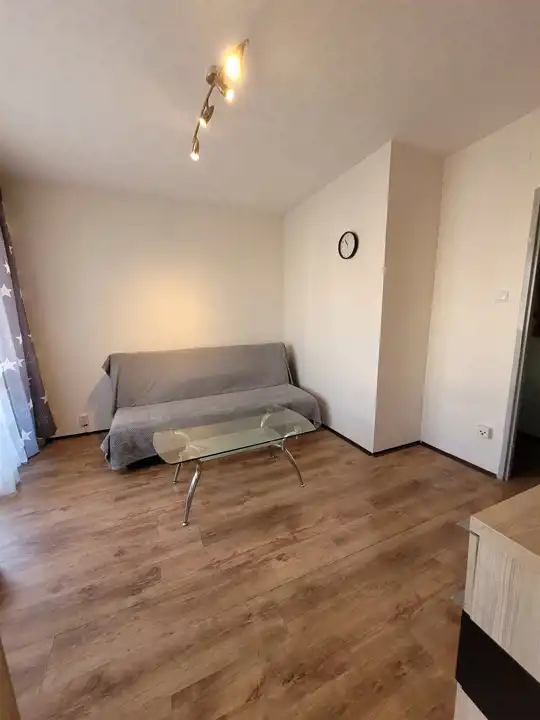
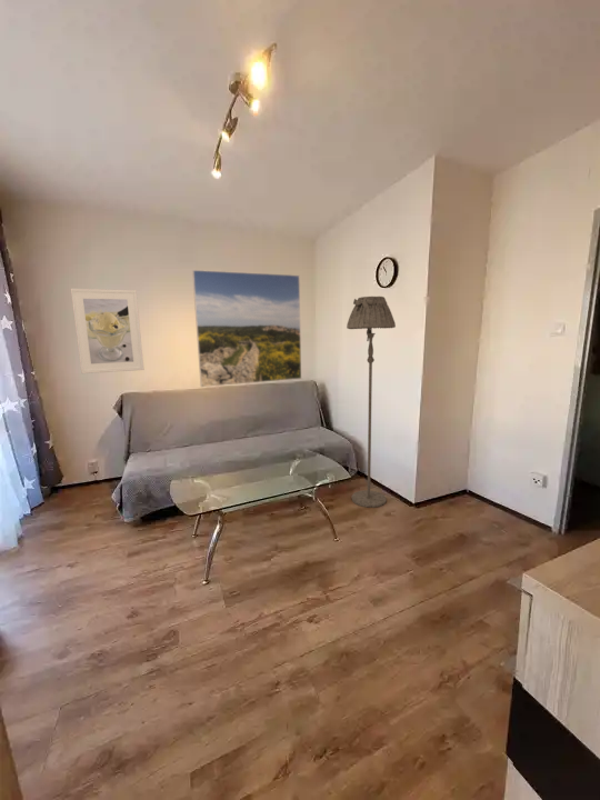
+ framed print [191,269,302,388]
+ floor lamp [346,296,397,508]
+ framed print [70,288,144,374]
